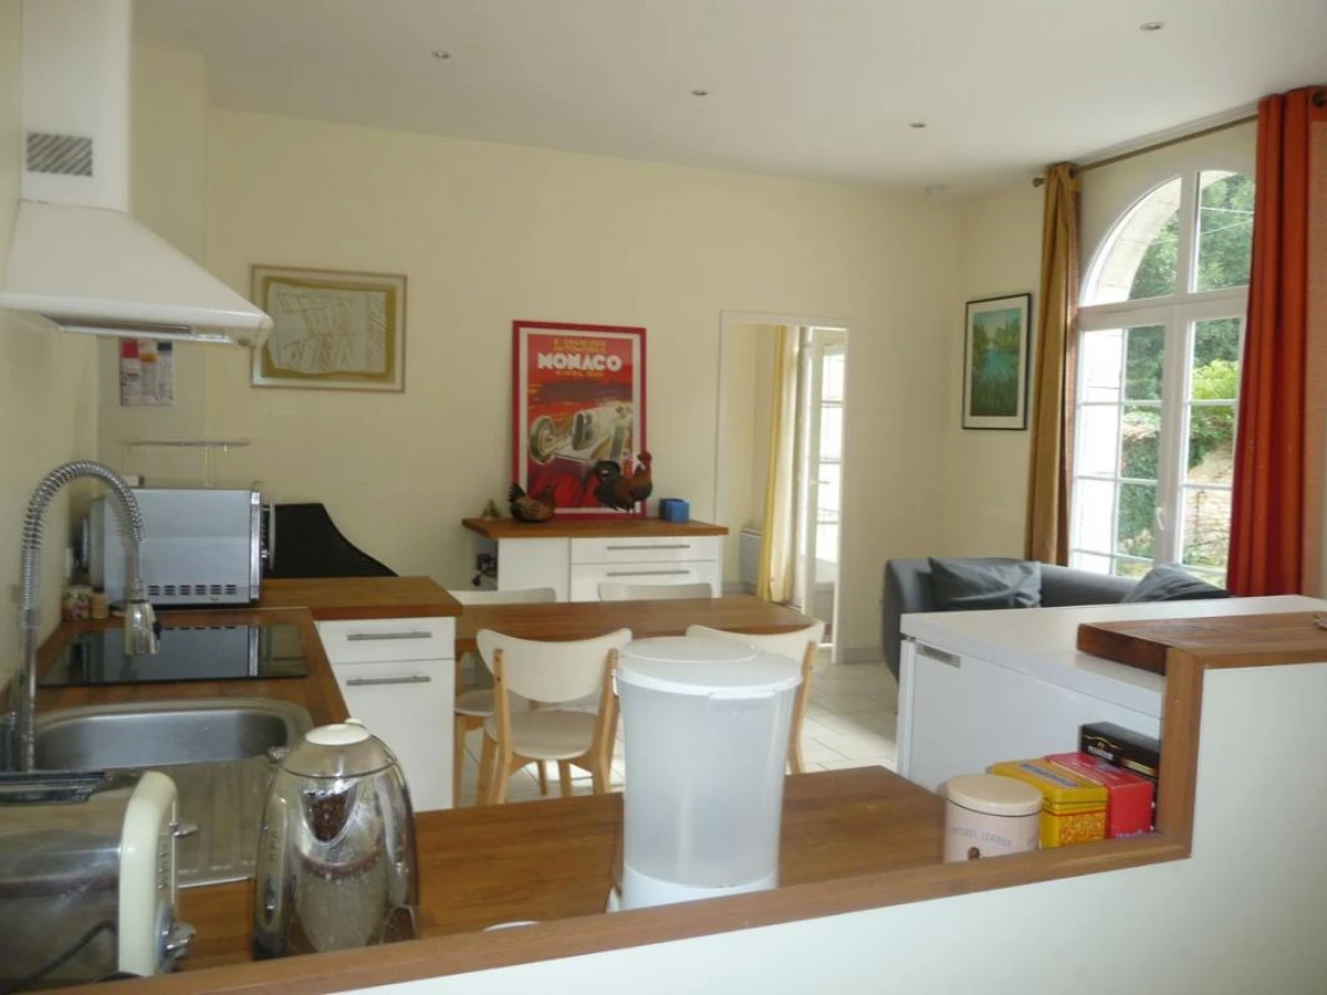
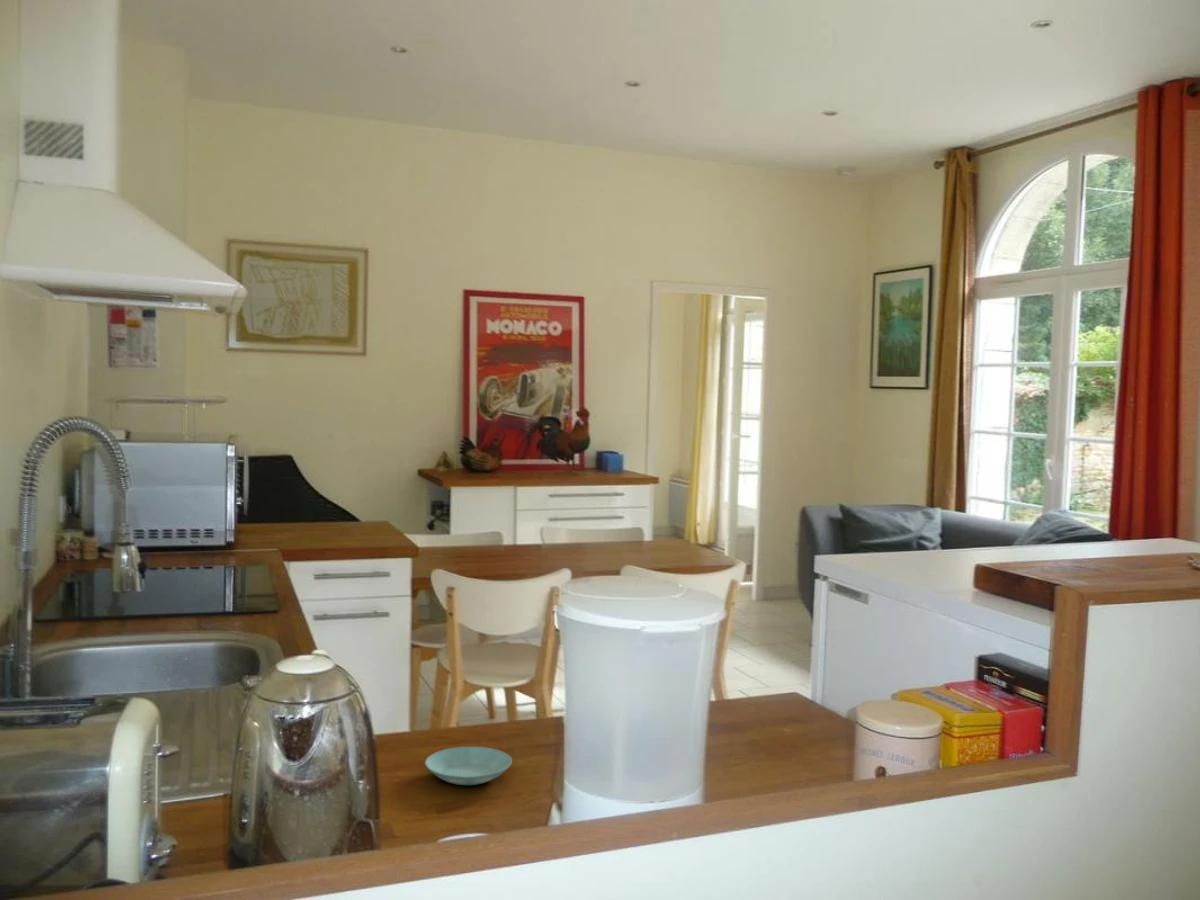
+ saucer [424,746,513,786]
